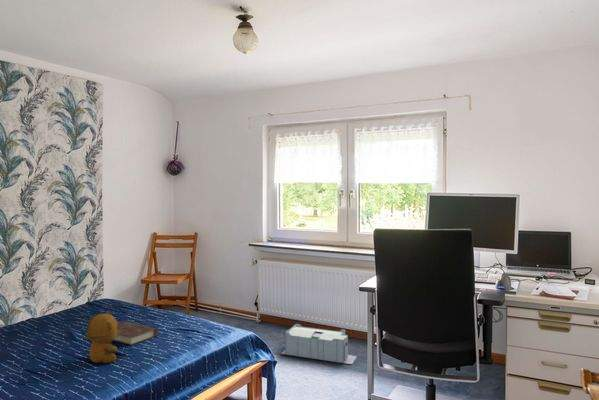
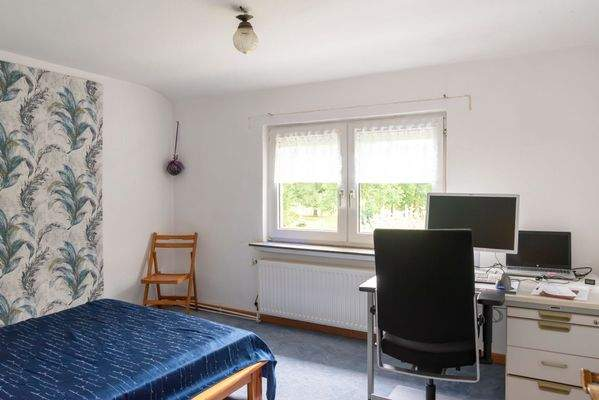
- book [113,320,159,346]
- stuffed bear [82,309,120,364]
- storage bin [280,323,358,365]
